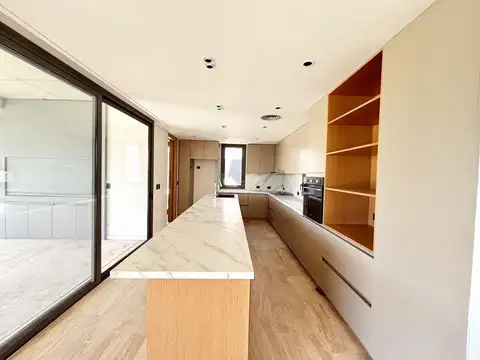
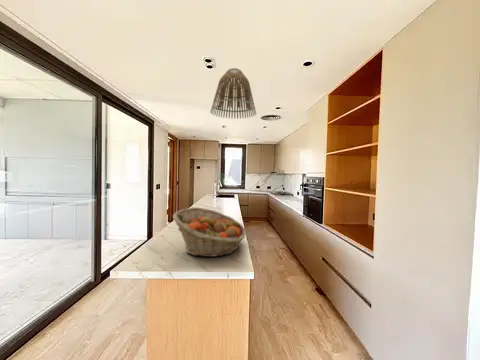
+ lamp shade [209,67,257,120]
+ fruit basket [172,207,247,258]
